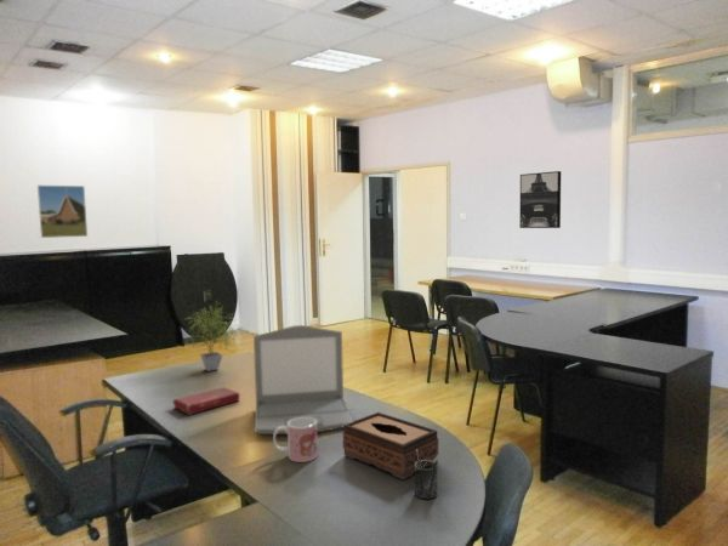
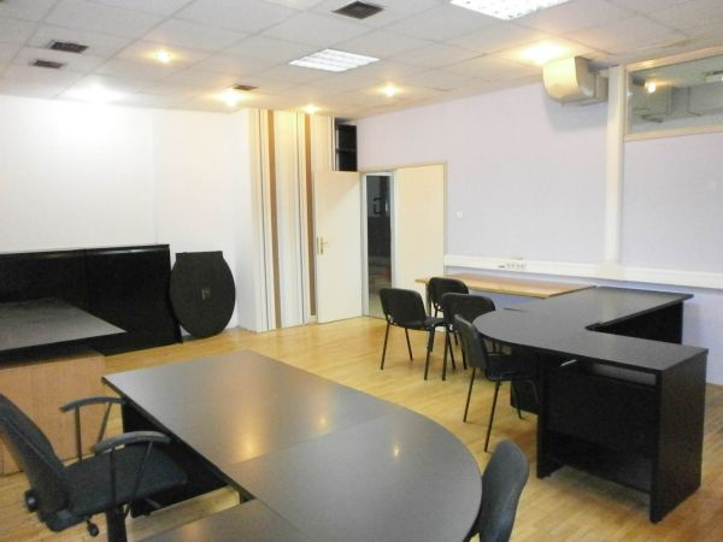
- pencil holder [414,449,439,500]
- laptop [252,324,354,436]
- mug [272,417,319,463]
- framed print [36,184,89,239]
- wall art [518,170,562,229]
- potted plant [182,300,243,372]
- book [171,386,241,416]
- tissue box [341,411,439,480]
